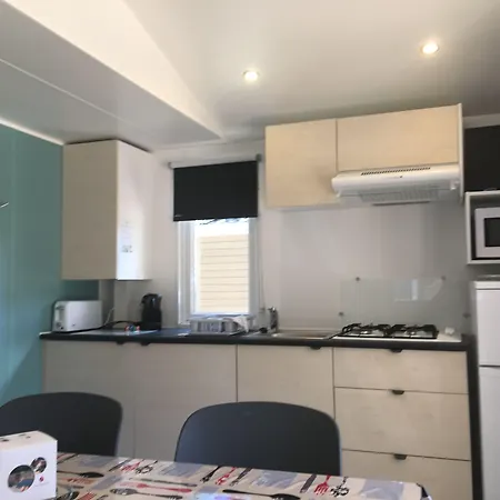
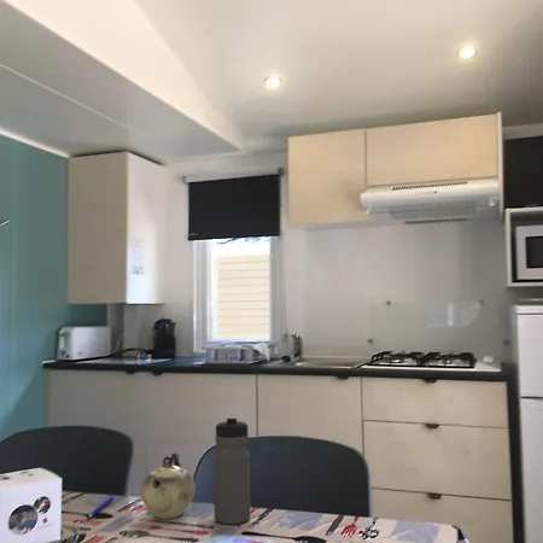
+ teapot [140,451,197,520]
+ water bottle [212,414,251,526]
+ pen [86,496,115,520]
